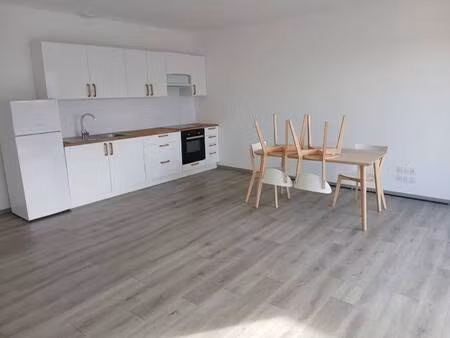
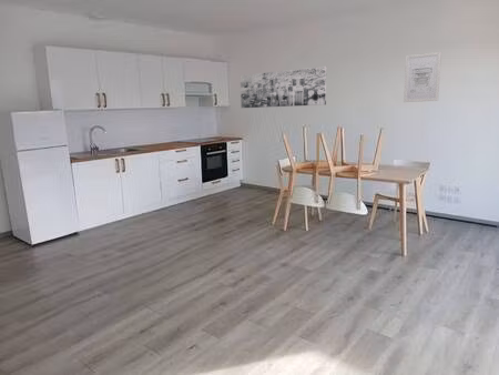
+ wall art [403,51,442,103]
+ wall art [240,65,327,109]
